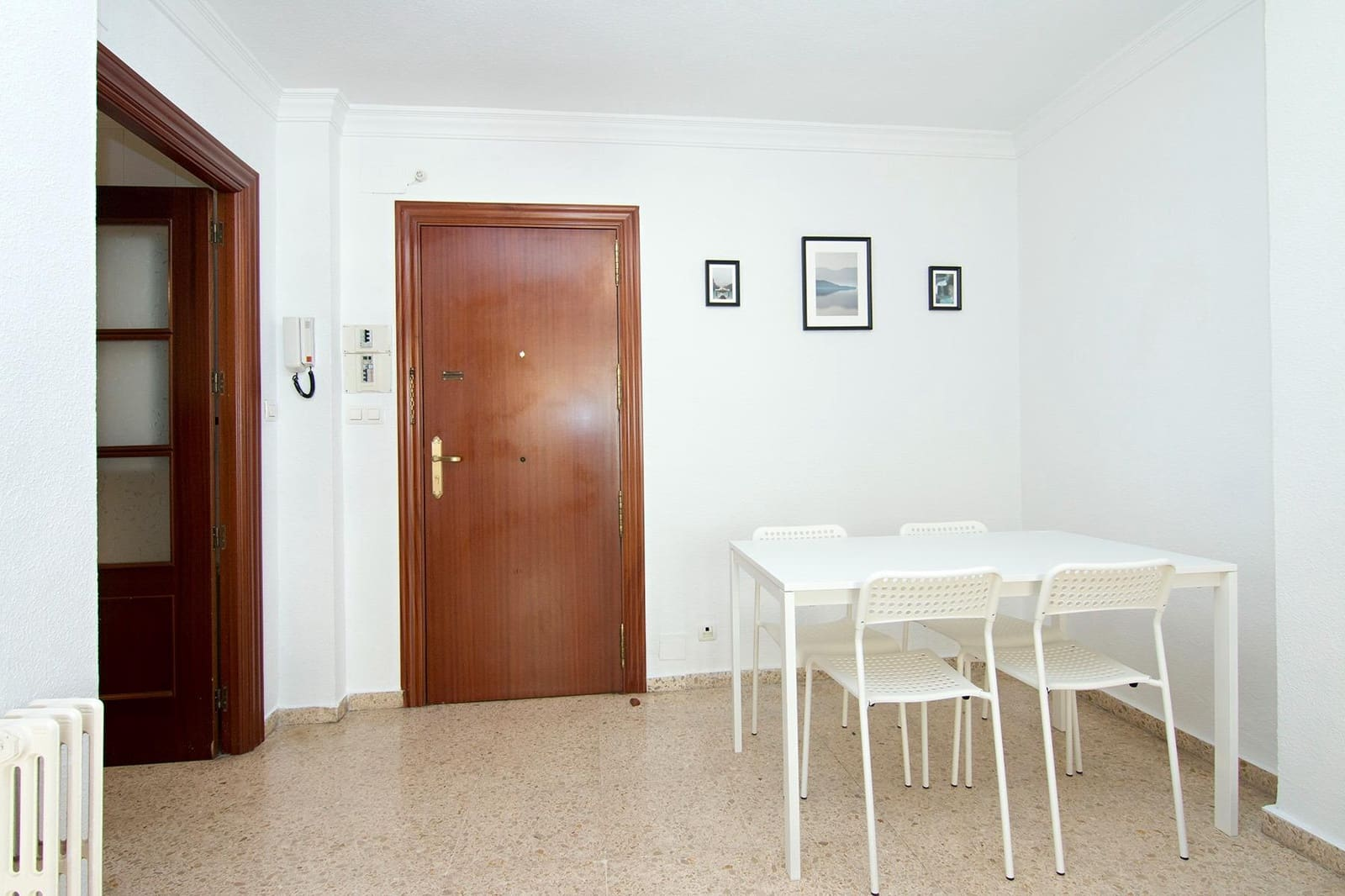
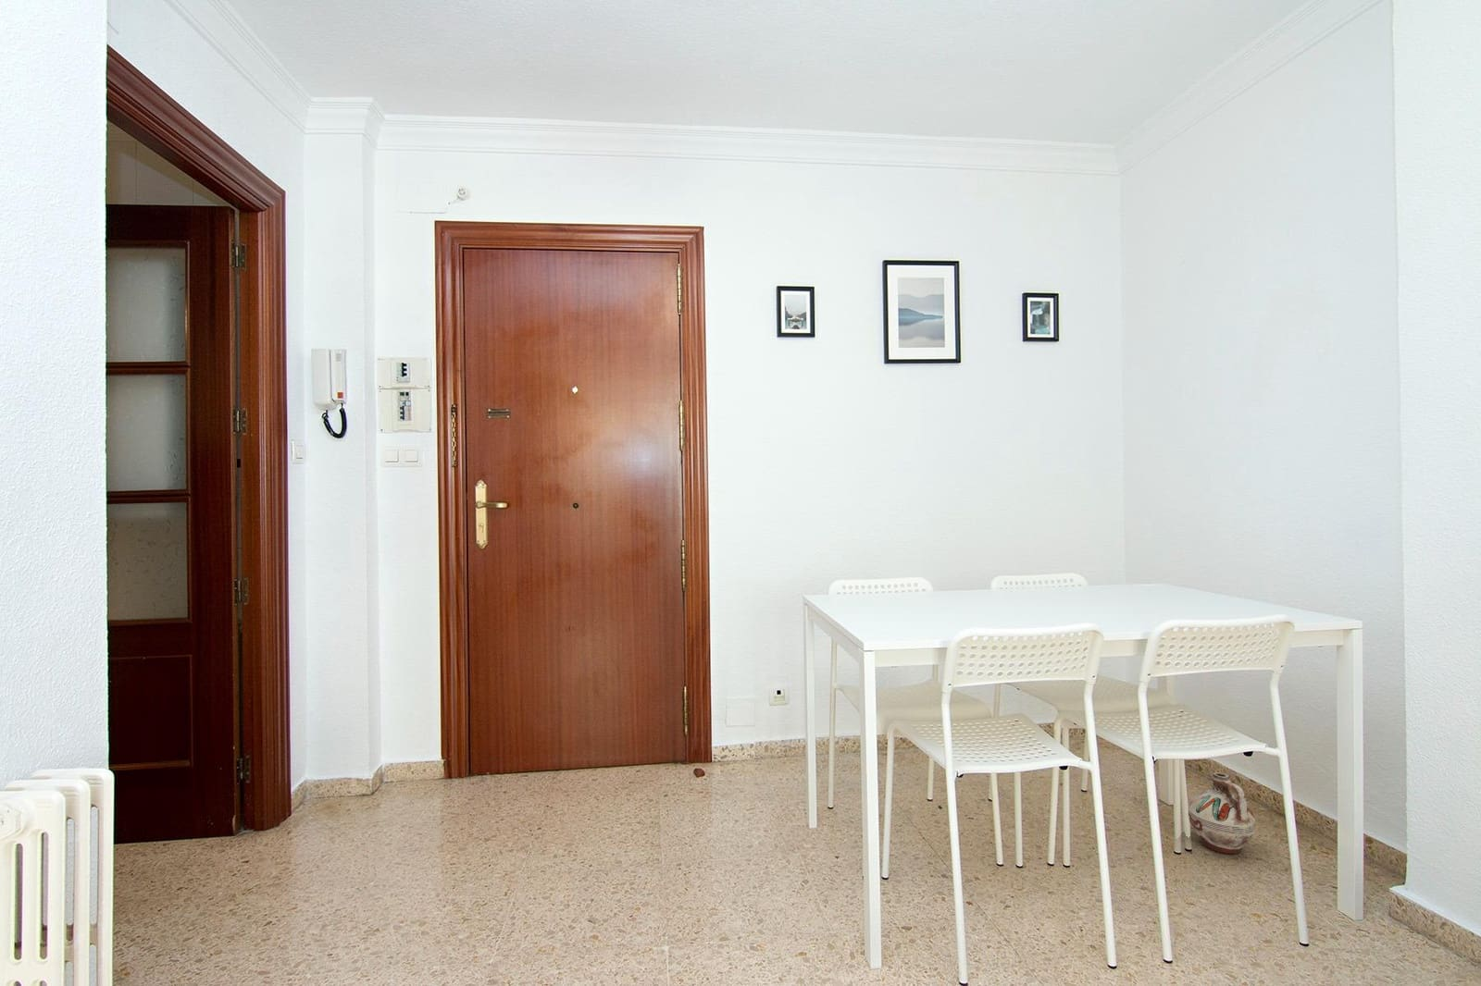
+ ceramic jug [1188,771,1256,855]
